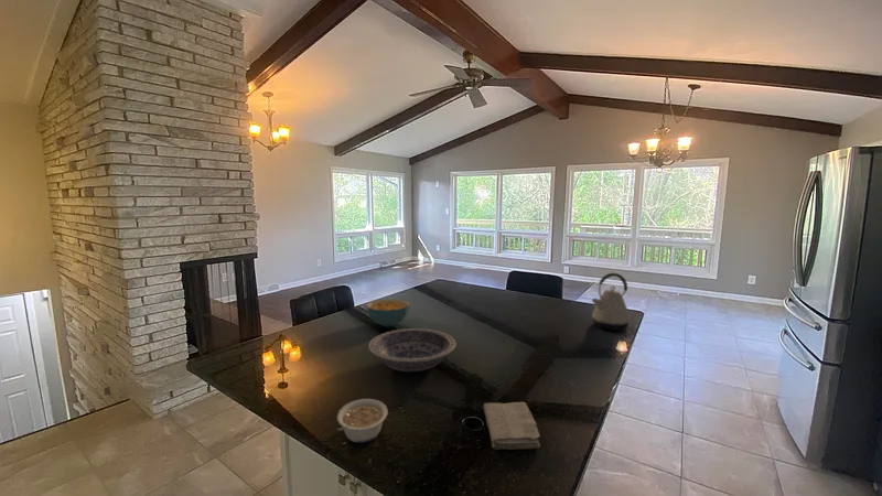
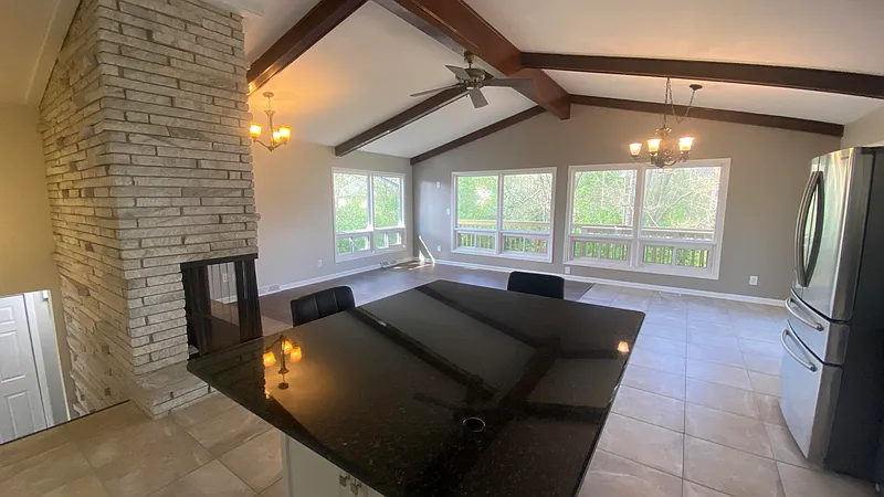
- cereal bowl [365,298,411,327]
- kettle [591,272,631,332]
- legume [336,398,389,444]
- bowl [368,327,456,373]
- washcloth [482,401,541,451]
